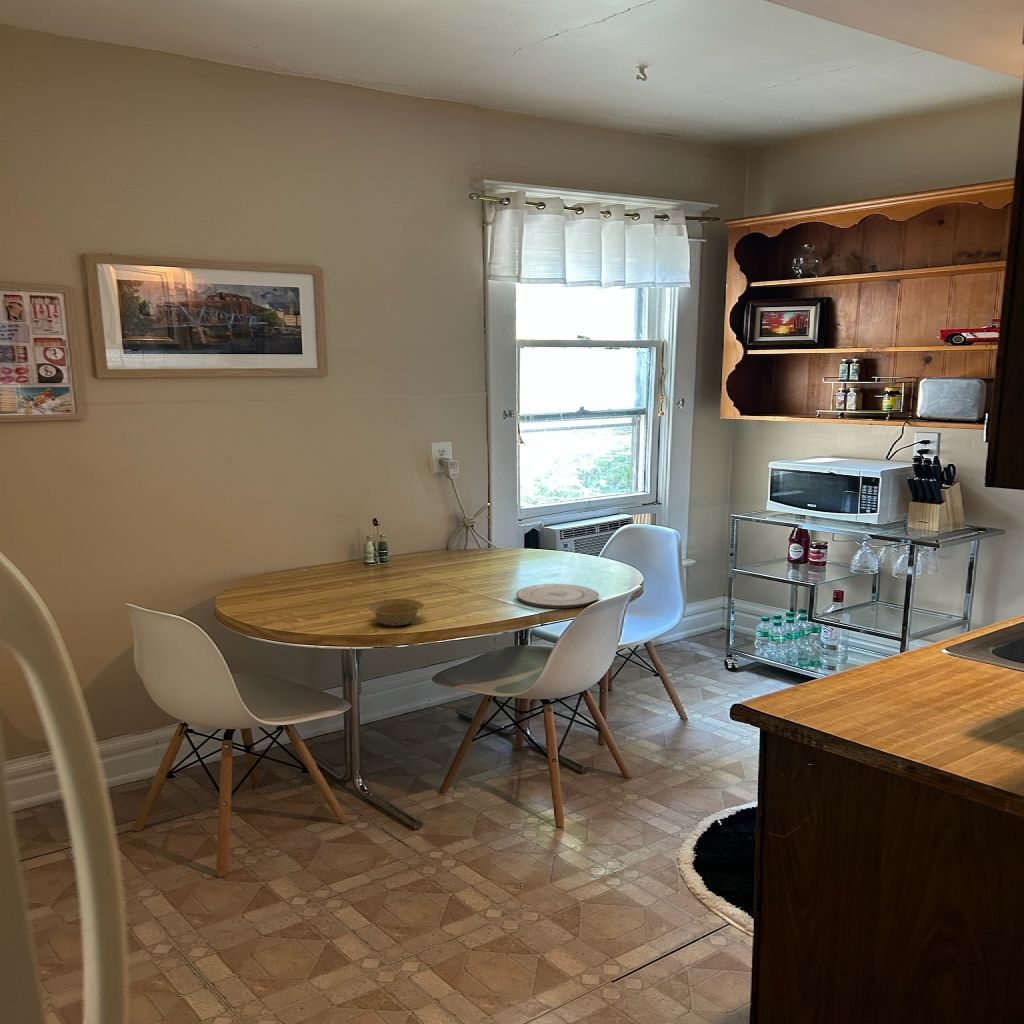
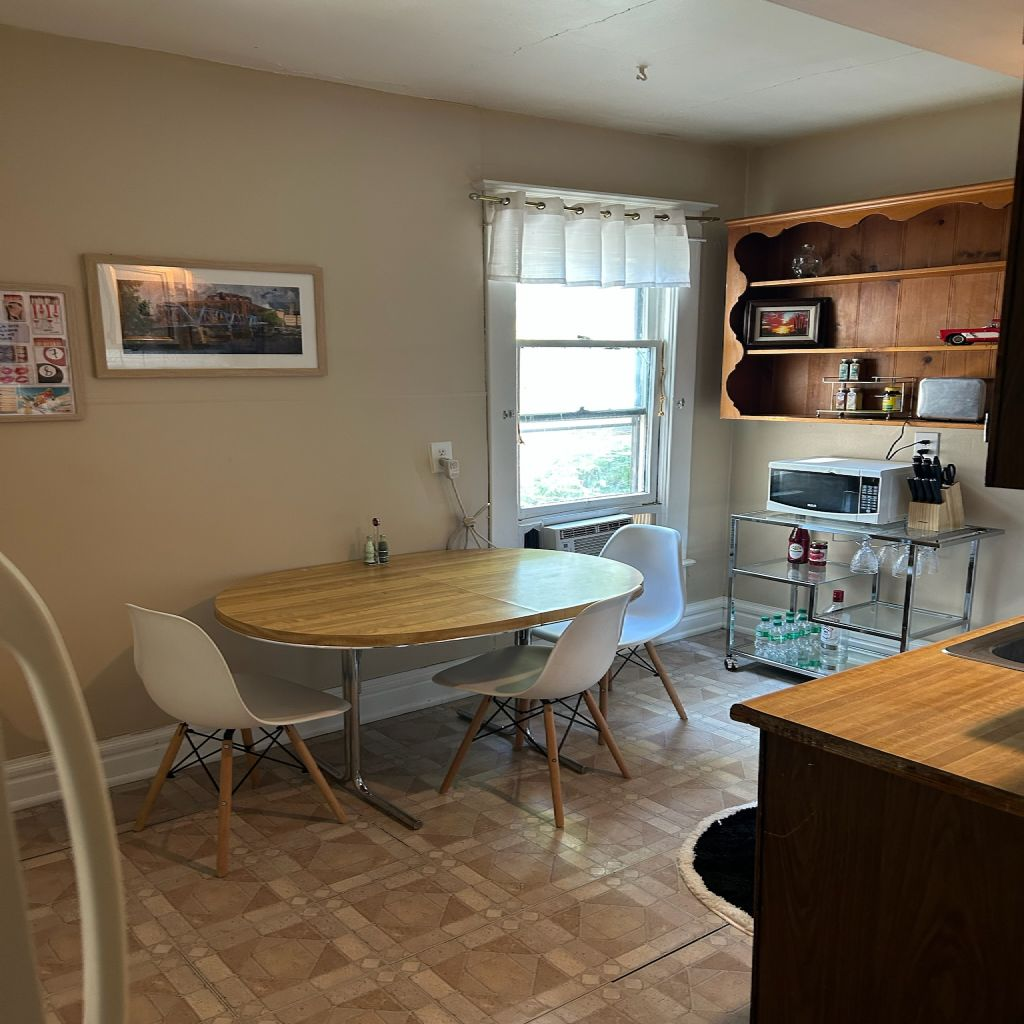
- bowl [367,598,425,627]
- plate [515,583,600,609]
